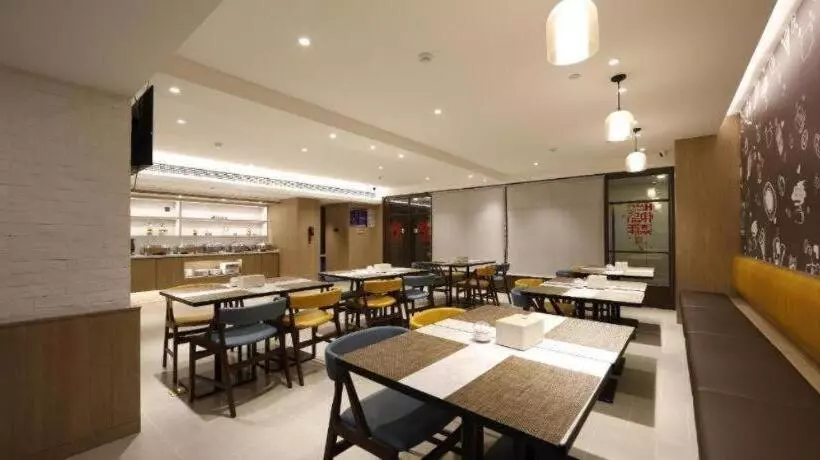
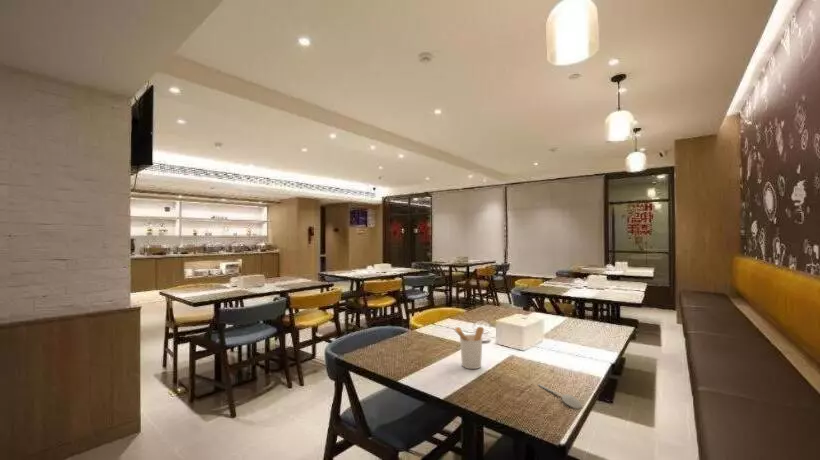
+ spoon [537,383,583,409]
+ utensil holder [454,326,485,370]
